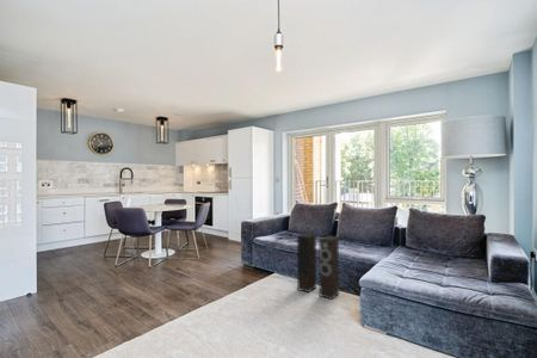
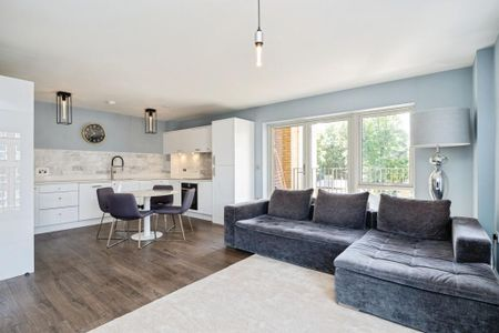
- speaker [296,232,340,301]
